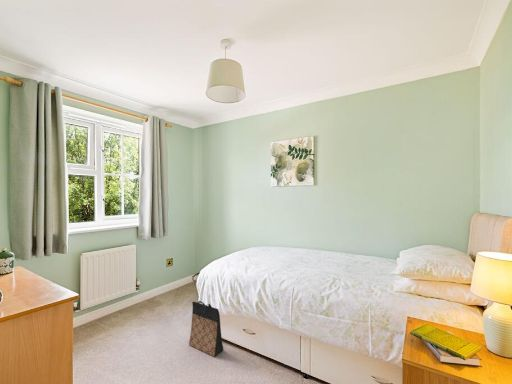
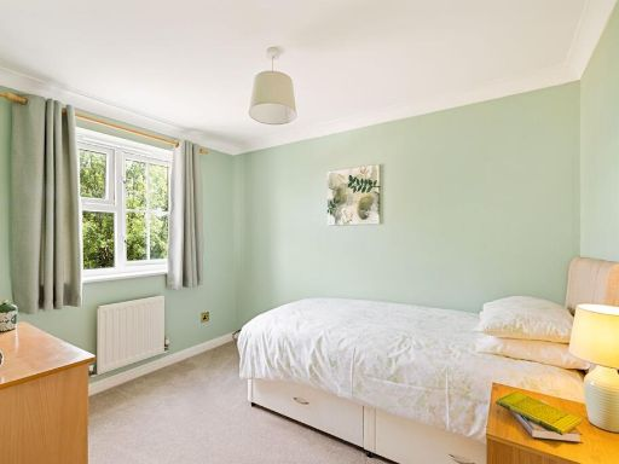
- bag [188,300,224,358]
